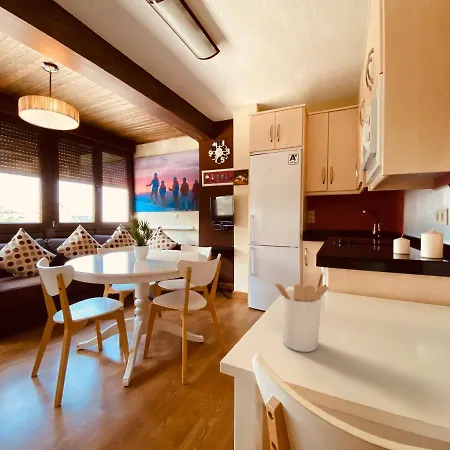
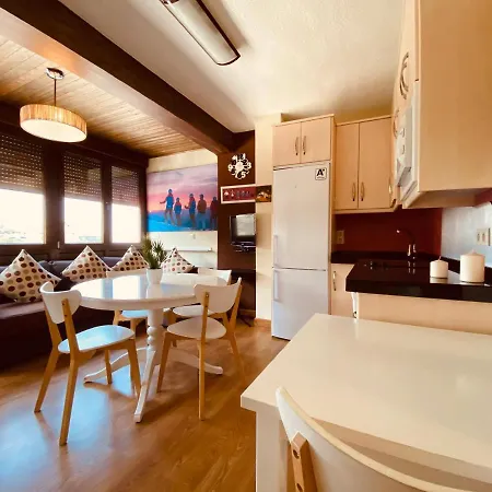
- utensil holder [273,271,330,353]
